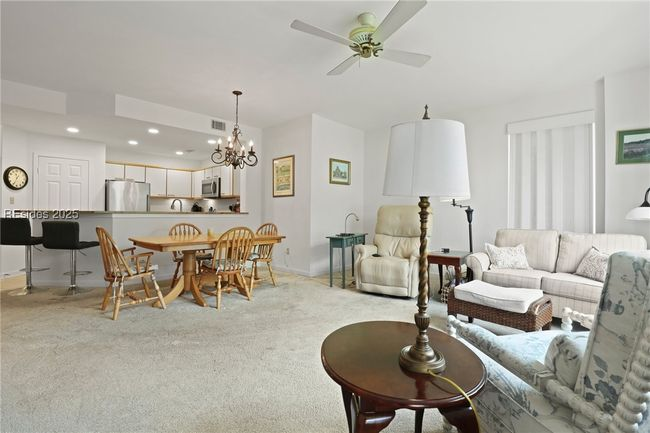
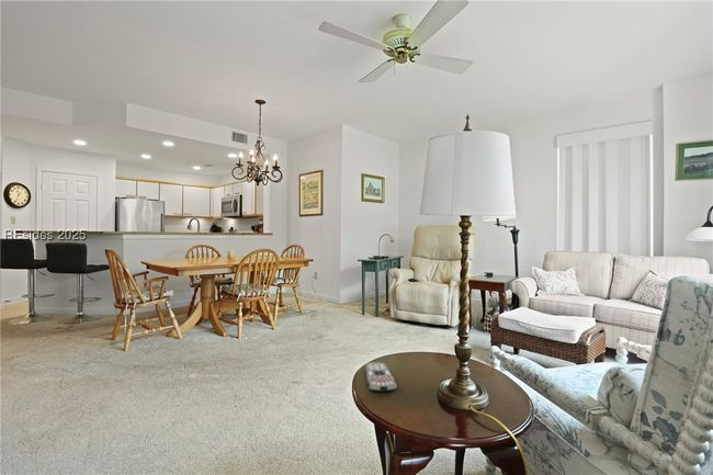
+ remote control [364,361,398,393]
